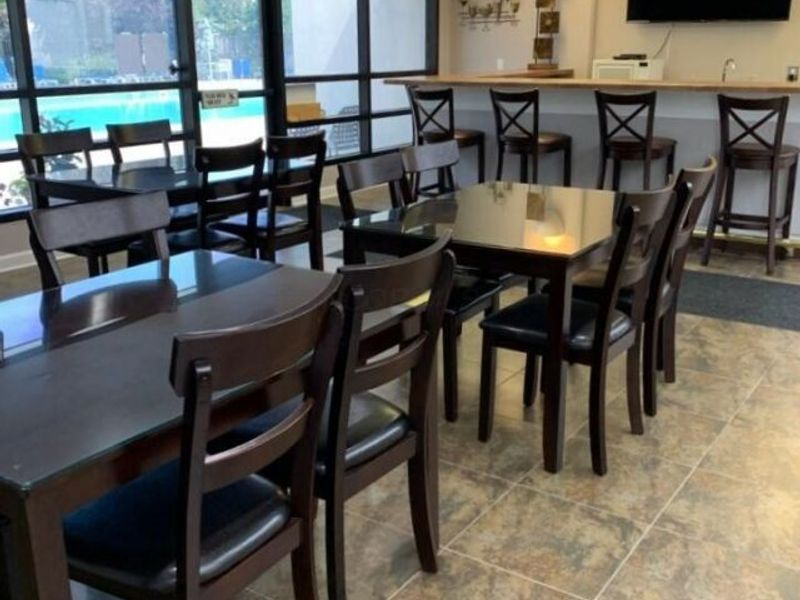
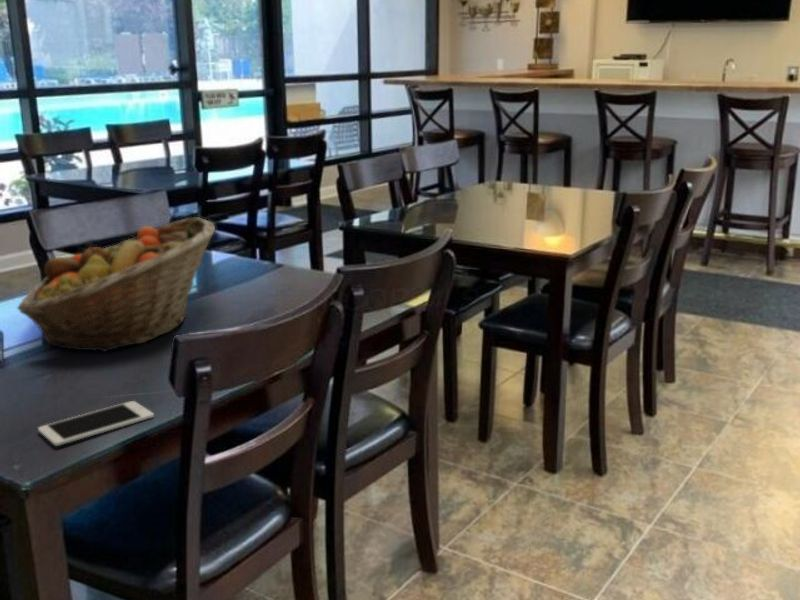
+ cell phone [37,400,155,447]
+ fruit basket [16,216,216,353]
